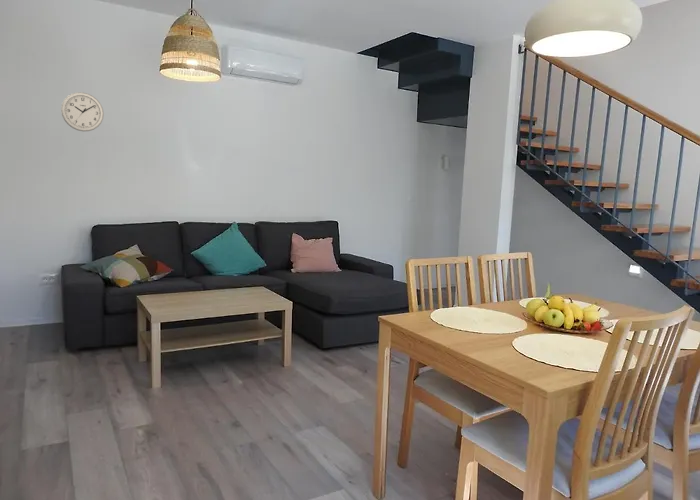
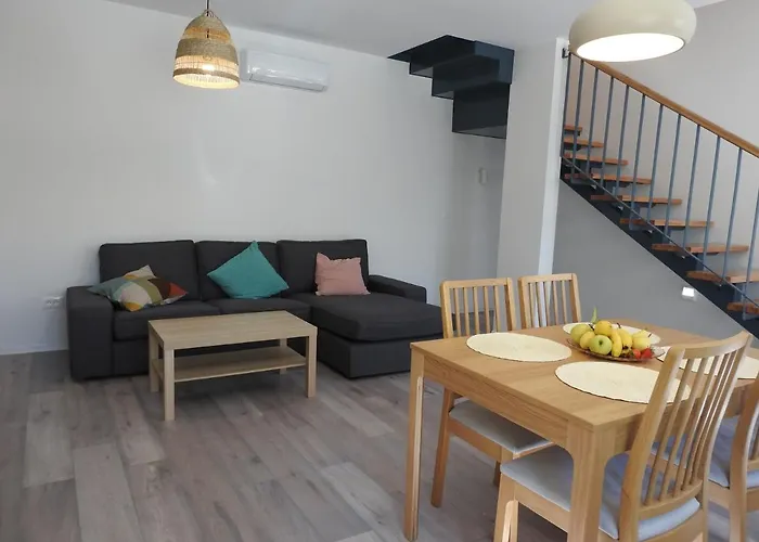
- wall clock [60,91,105,132]
